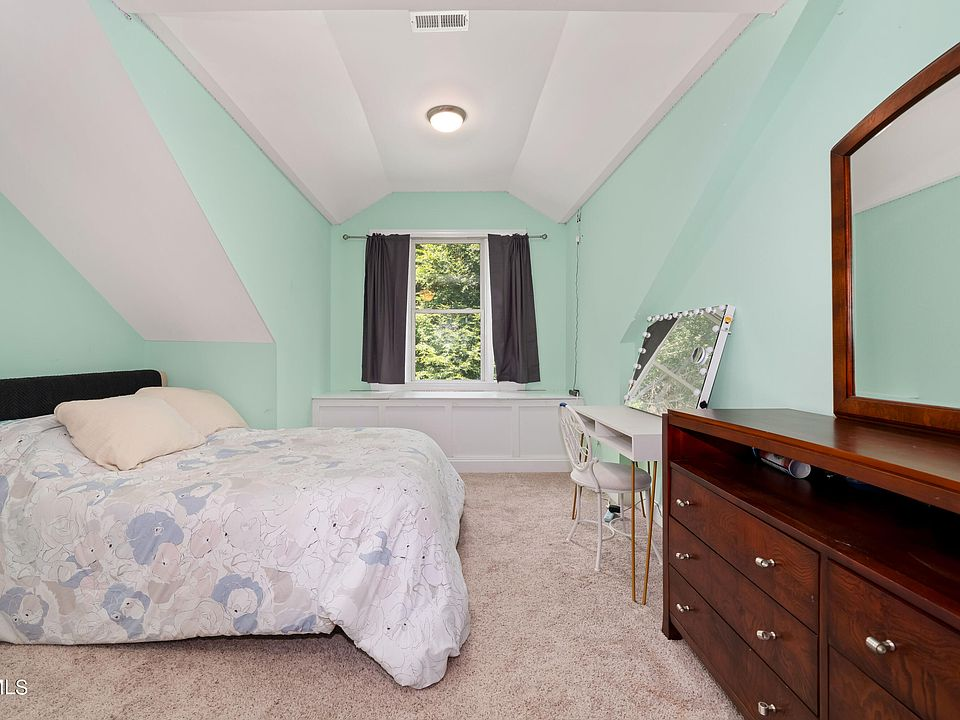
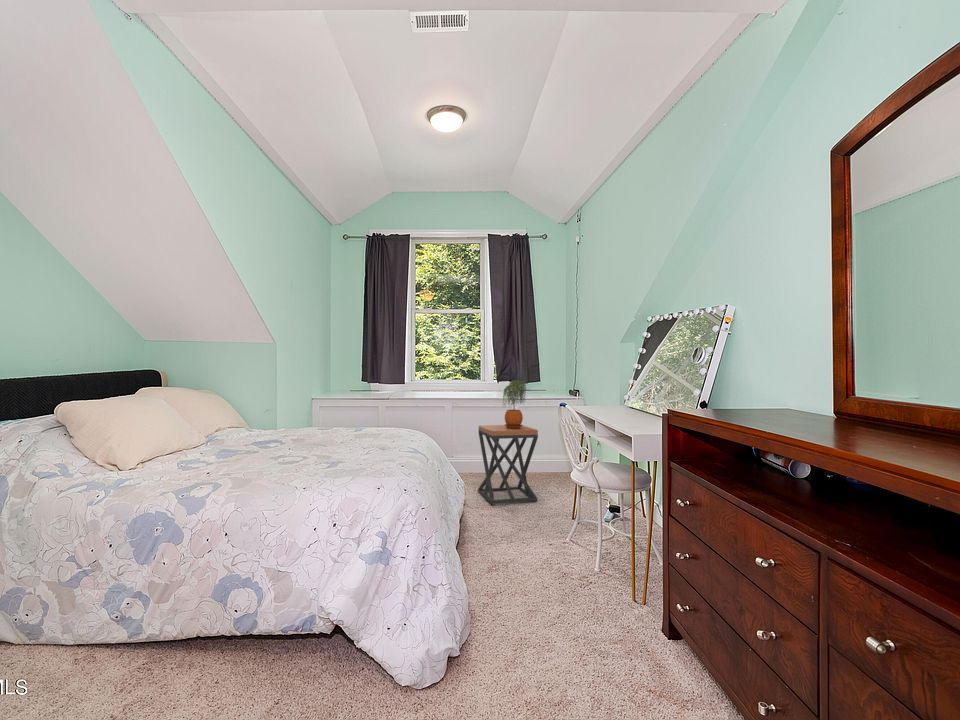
+ stool [477,424,539,505]
+ potted plant [502,379,527,429]
